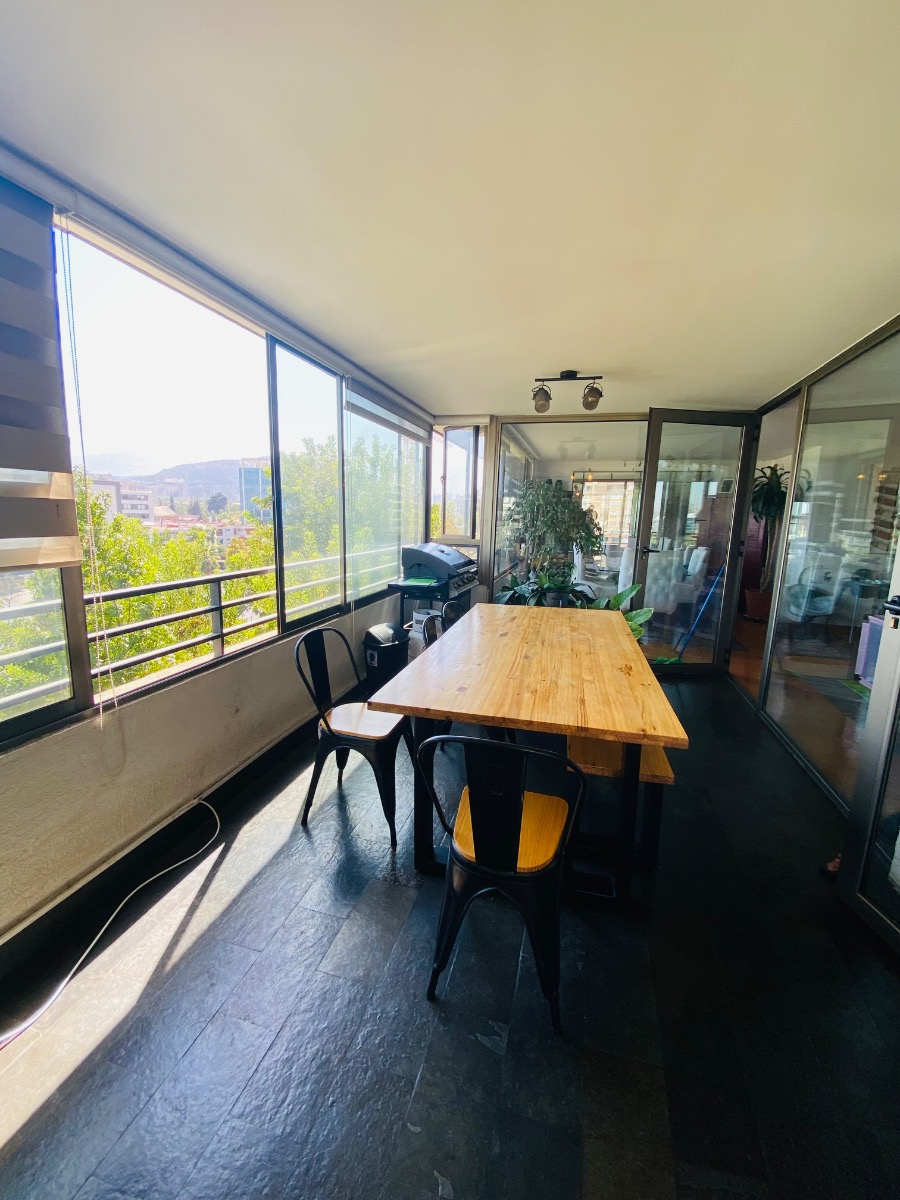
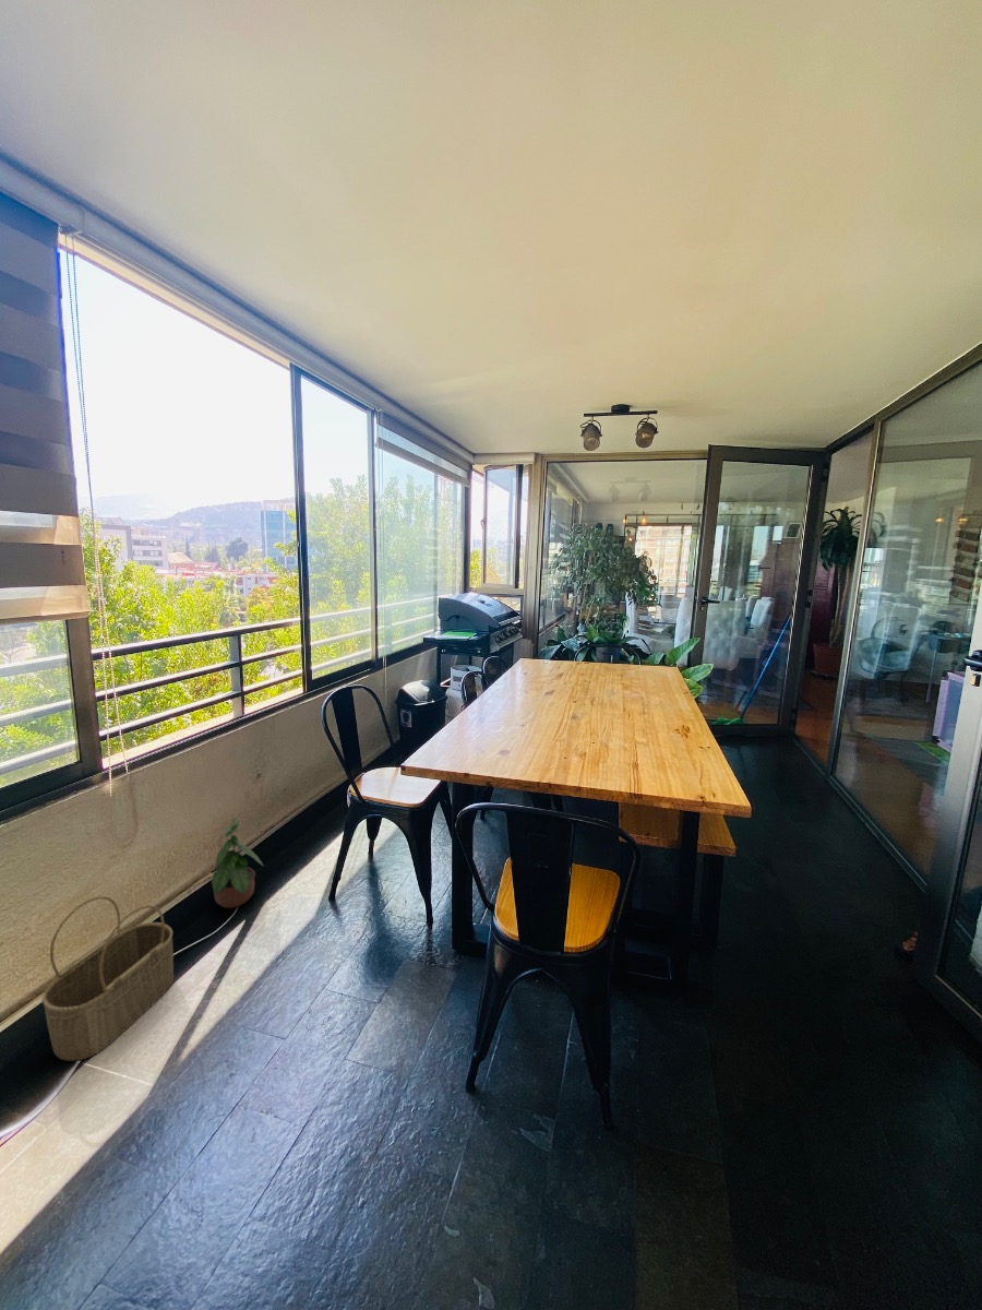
+ potted plant [211,817,264,909]
+ wicker basket [40,895,175,1062]
